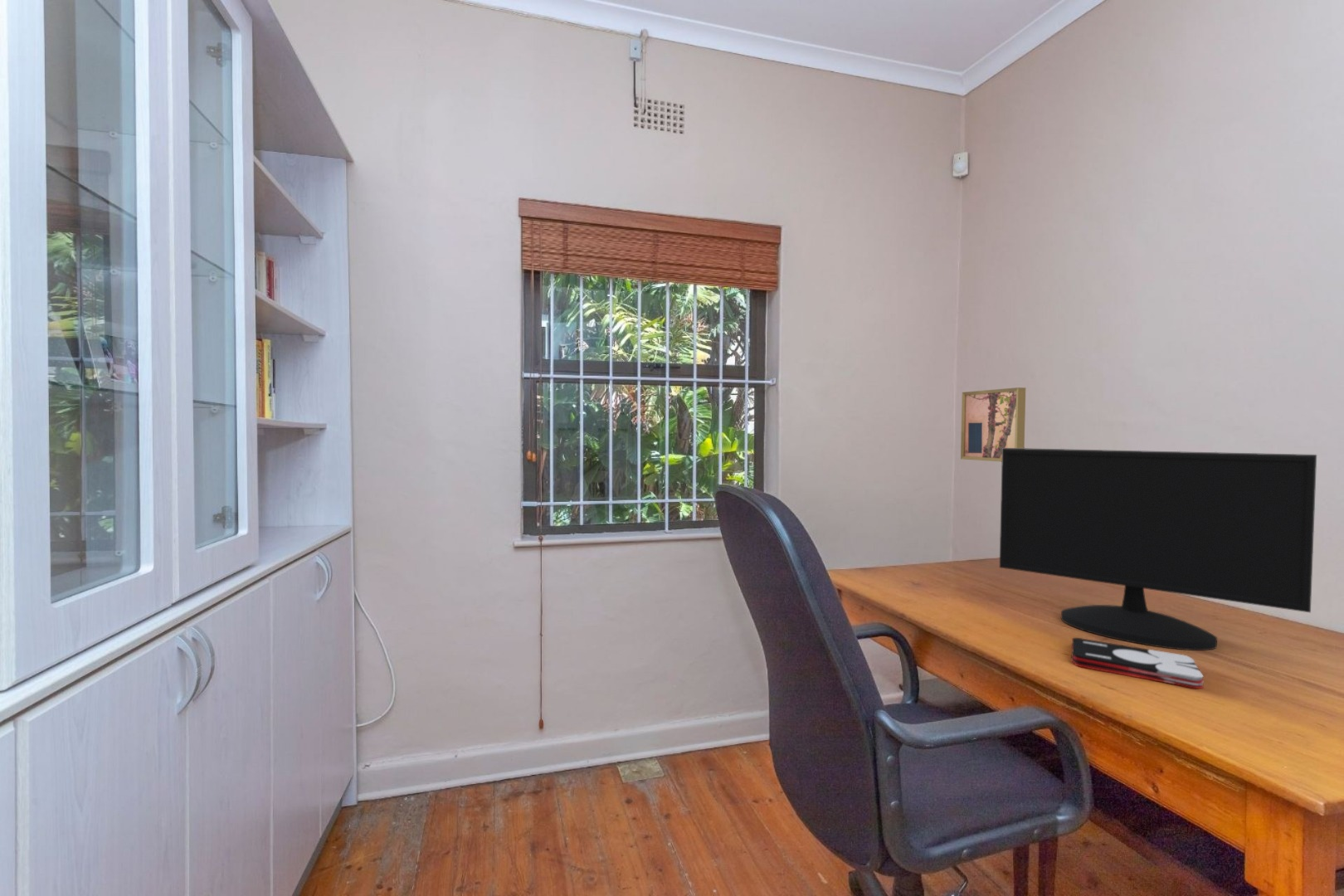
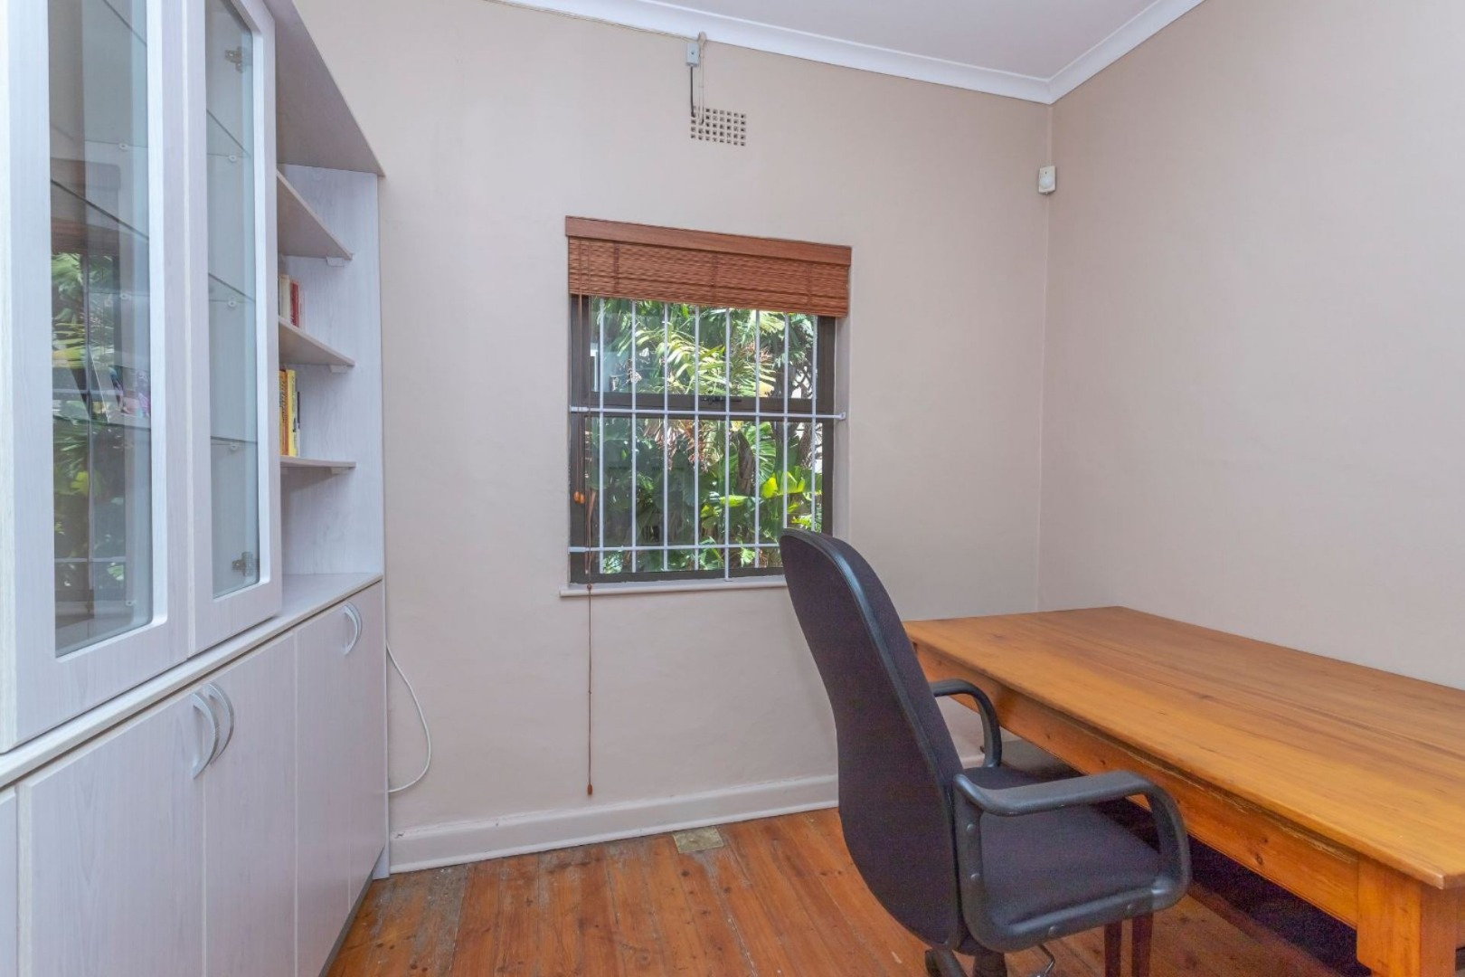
- playing cards [1070,637,1205,689]
- wall art [960,387,1026,463]
- computer monitor [999,447,1317,651]
